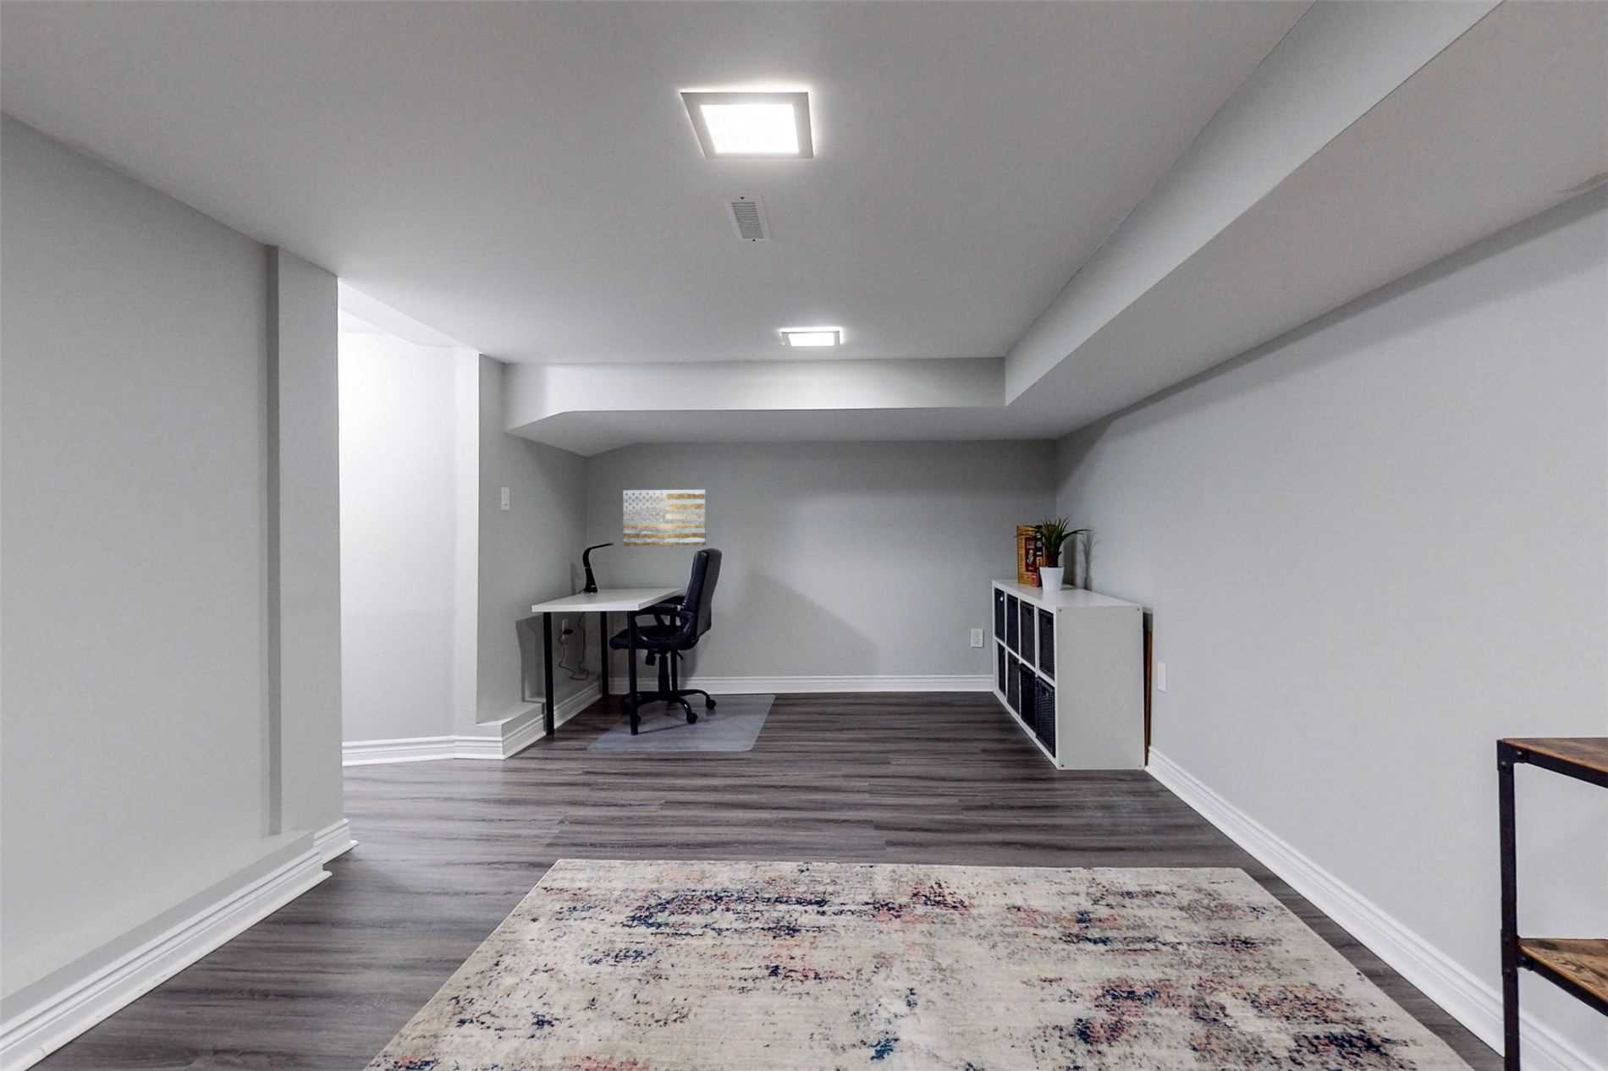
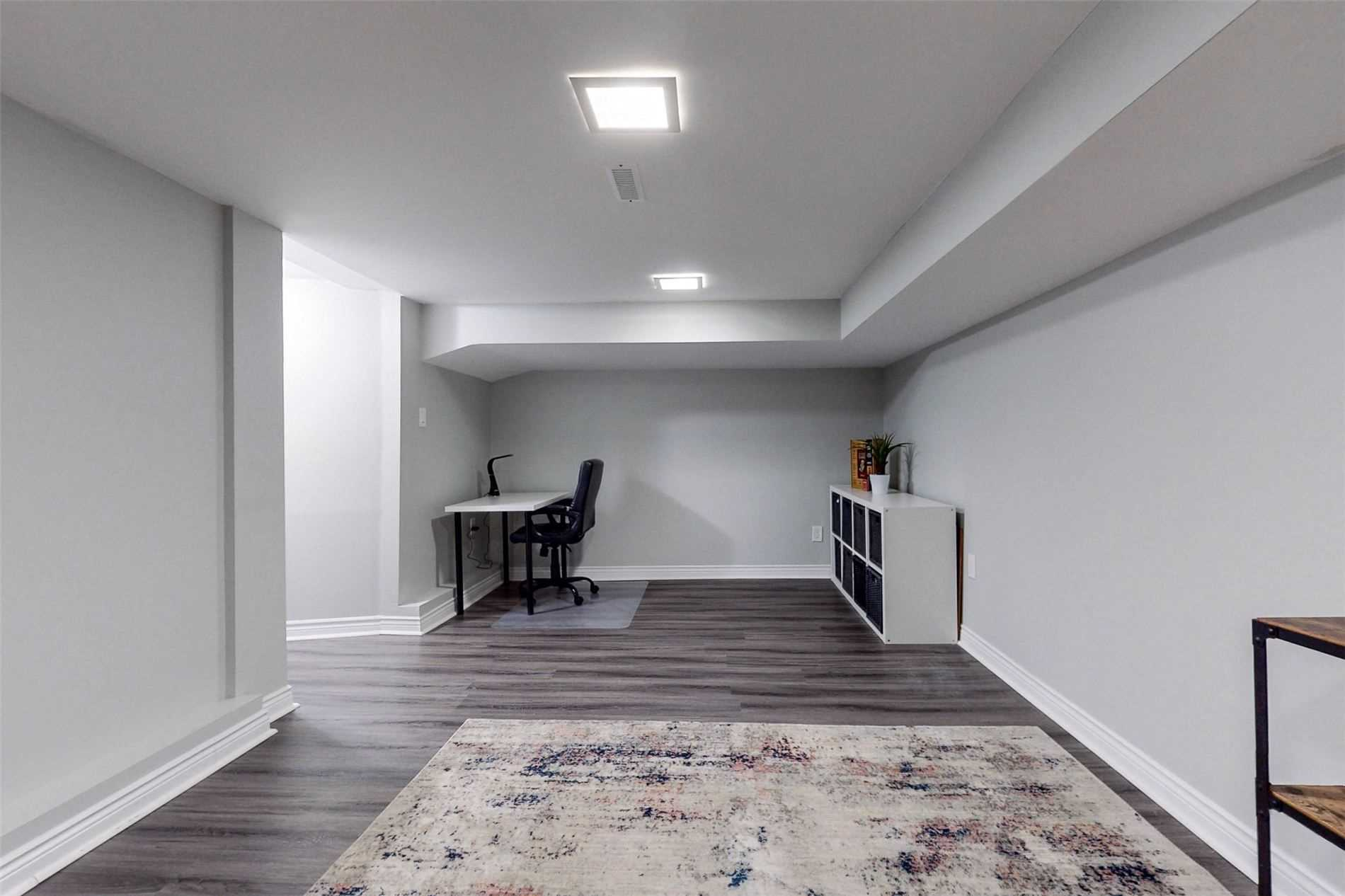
- wall art [622,489,707,546]
